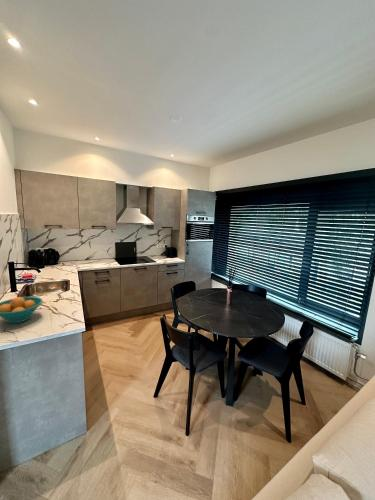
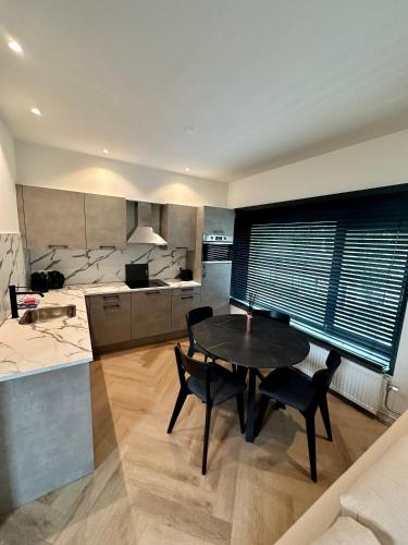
- fruit bowl [0,296,44,324]
